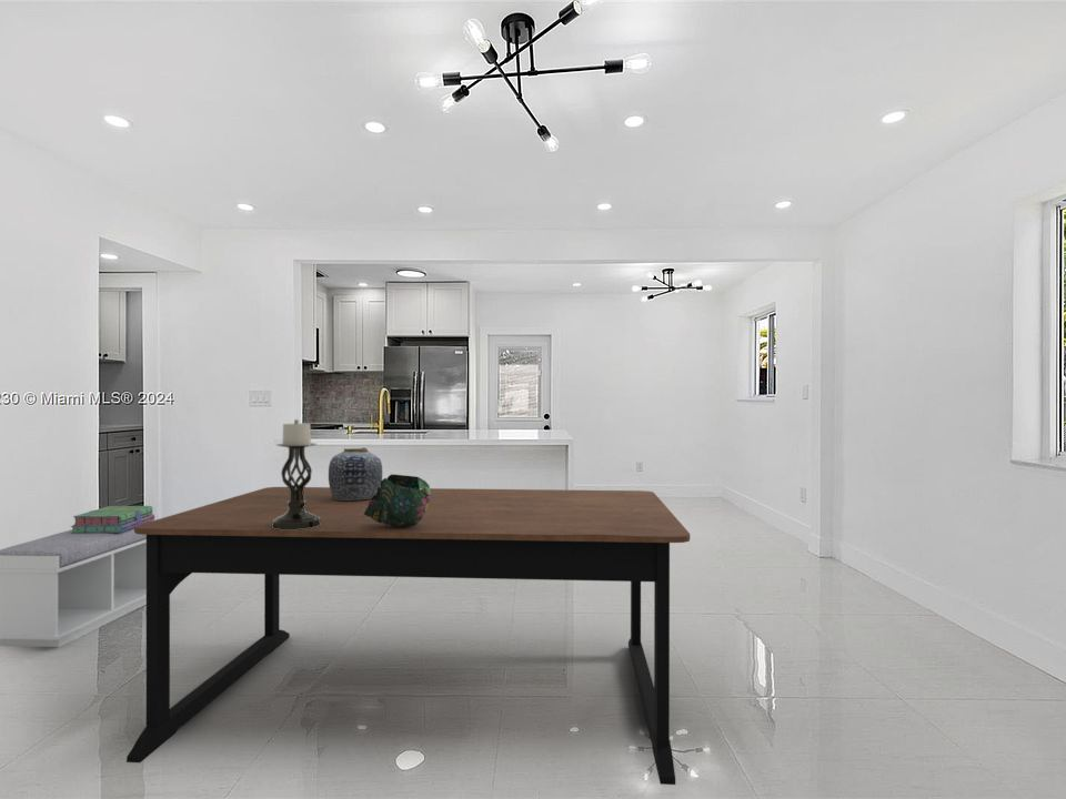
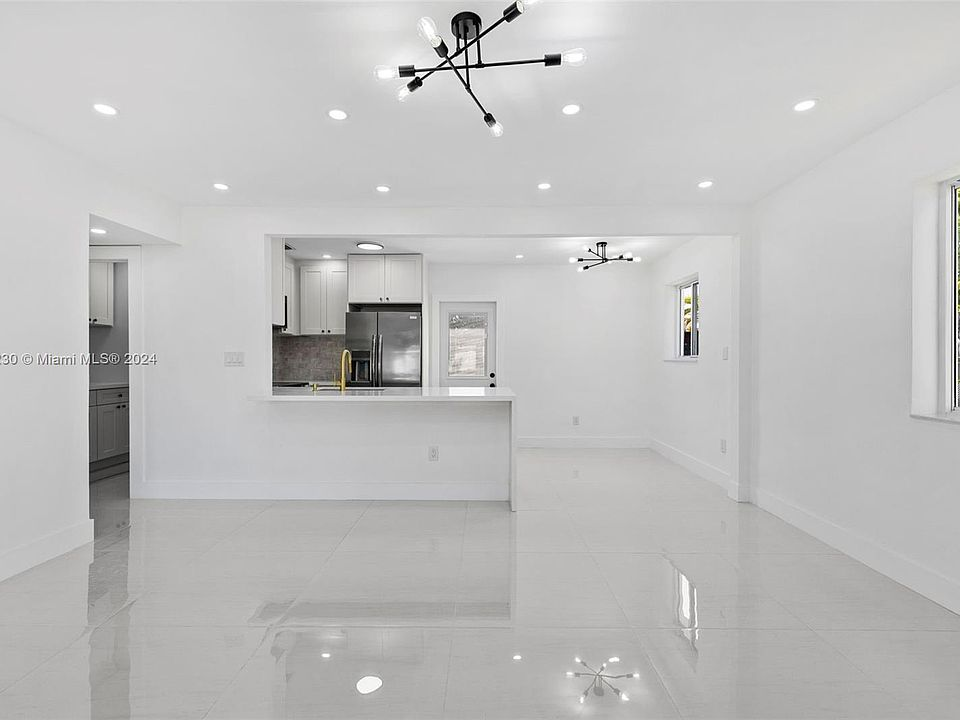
- candle holder [272,418,321,530]
- bench [0,528,147,648]
- stack of books [70,505,155,534]
- vase [328,446,383,500]
- decorative bowl [364,474,431,527]
- dining table [125,486,691,786]
